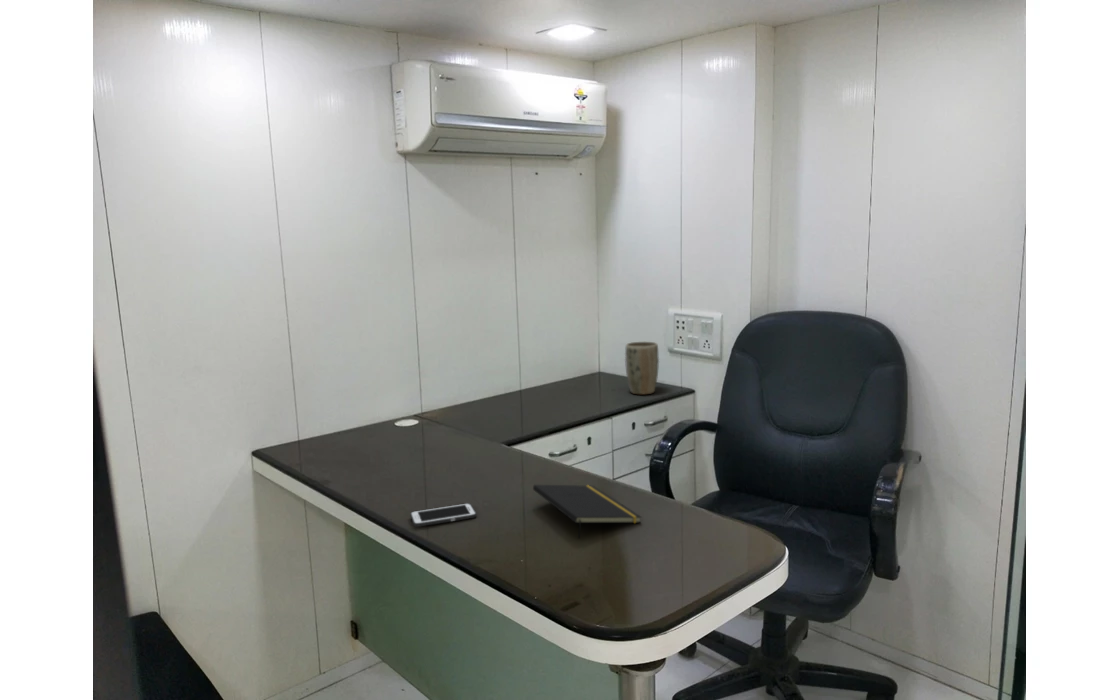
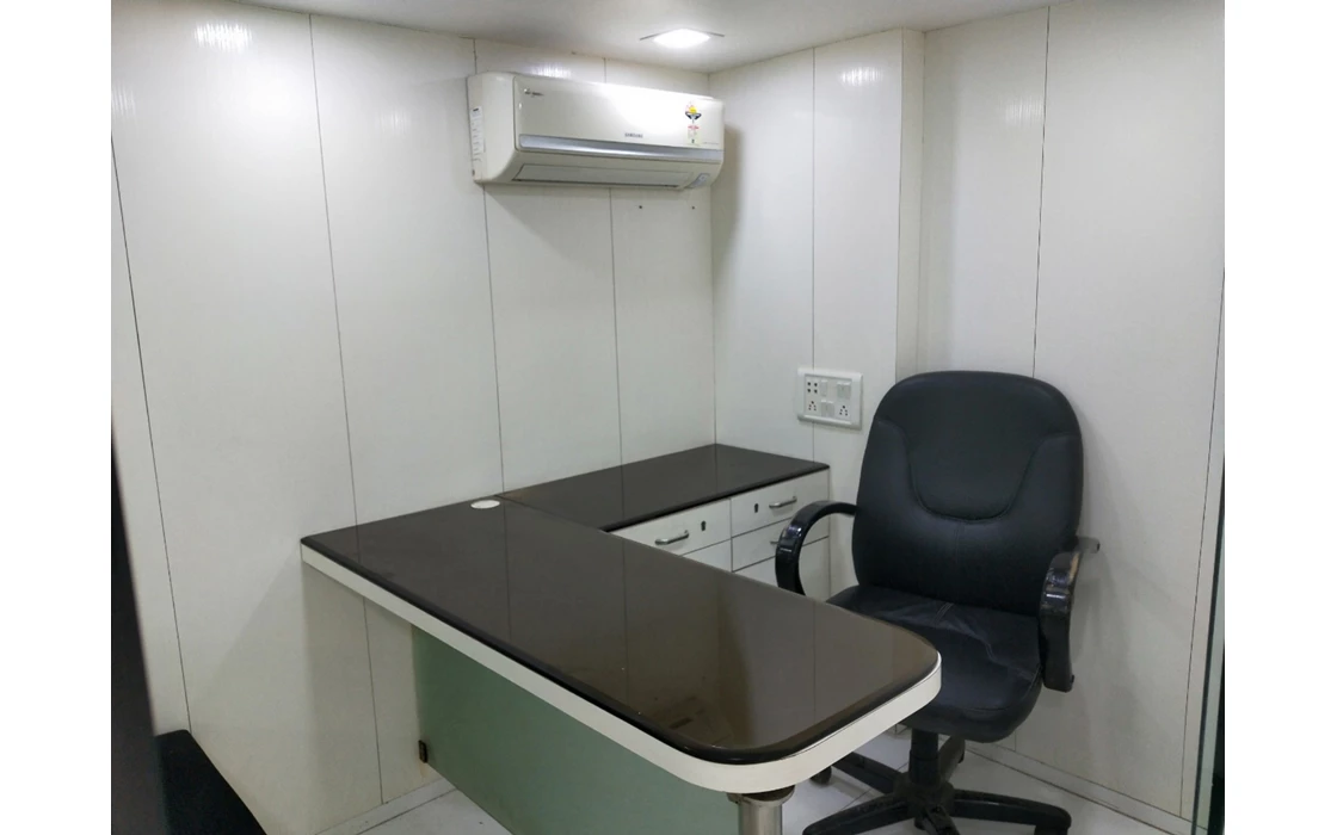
- plant pot [624,341,660,395]
- notepad [532,484,643,539]
- cell phone [409,502,478,528]
